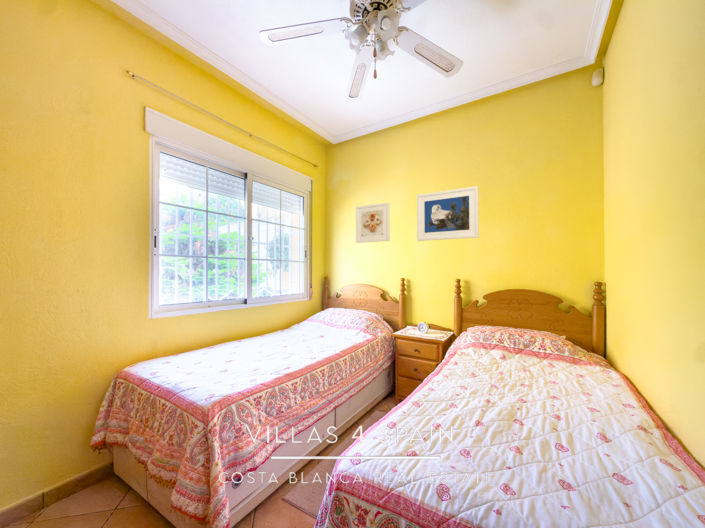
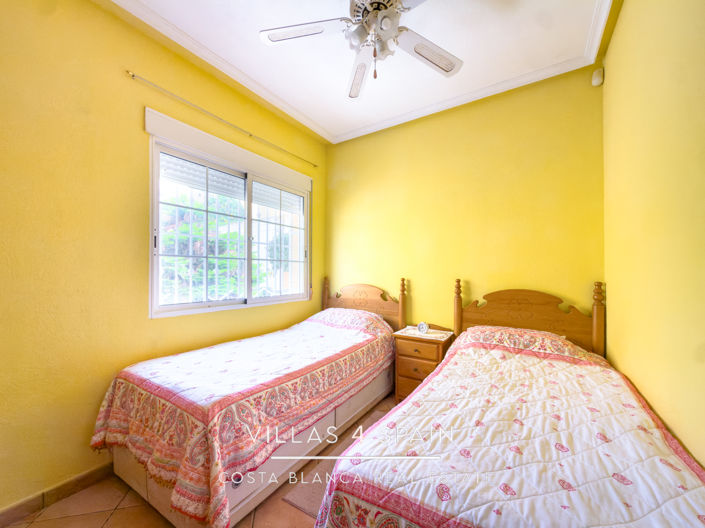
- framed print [416,185,480,242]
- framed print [355,201,391,244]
